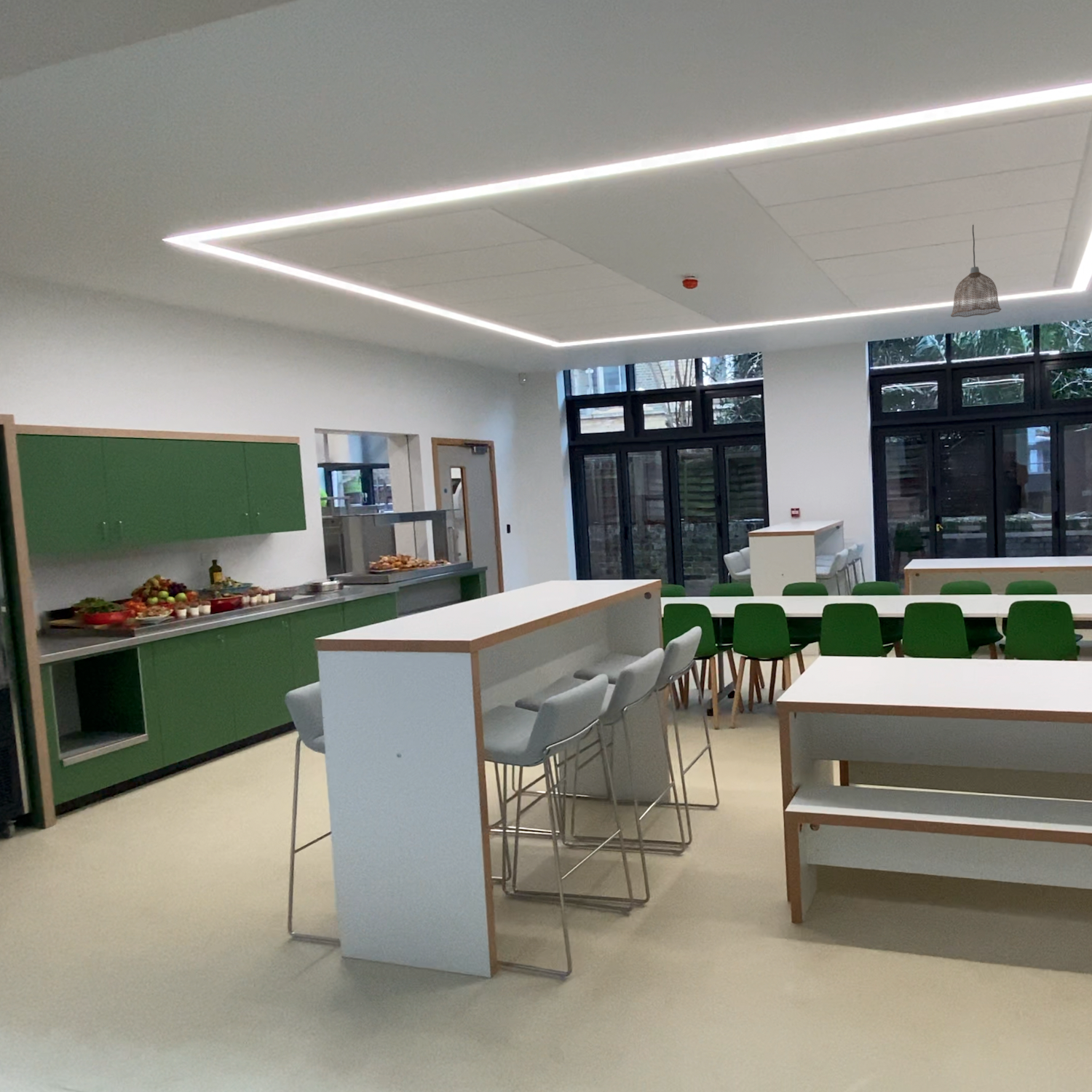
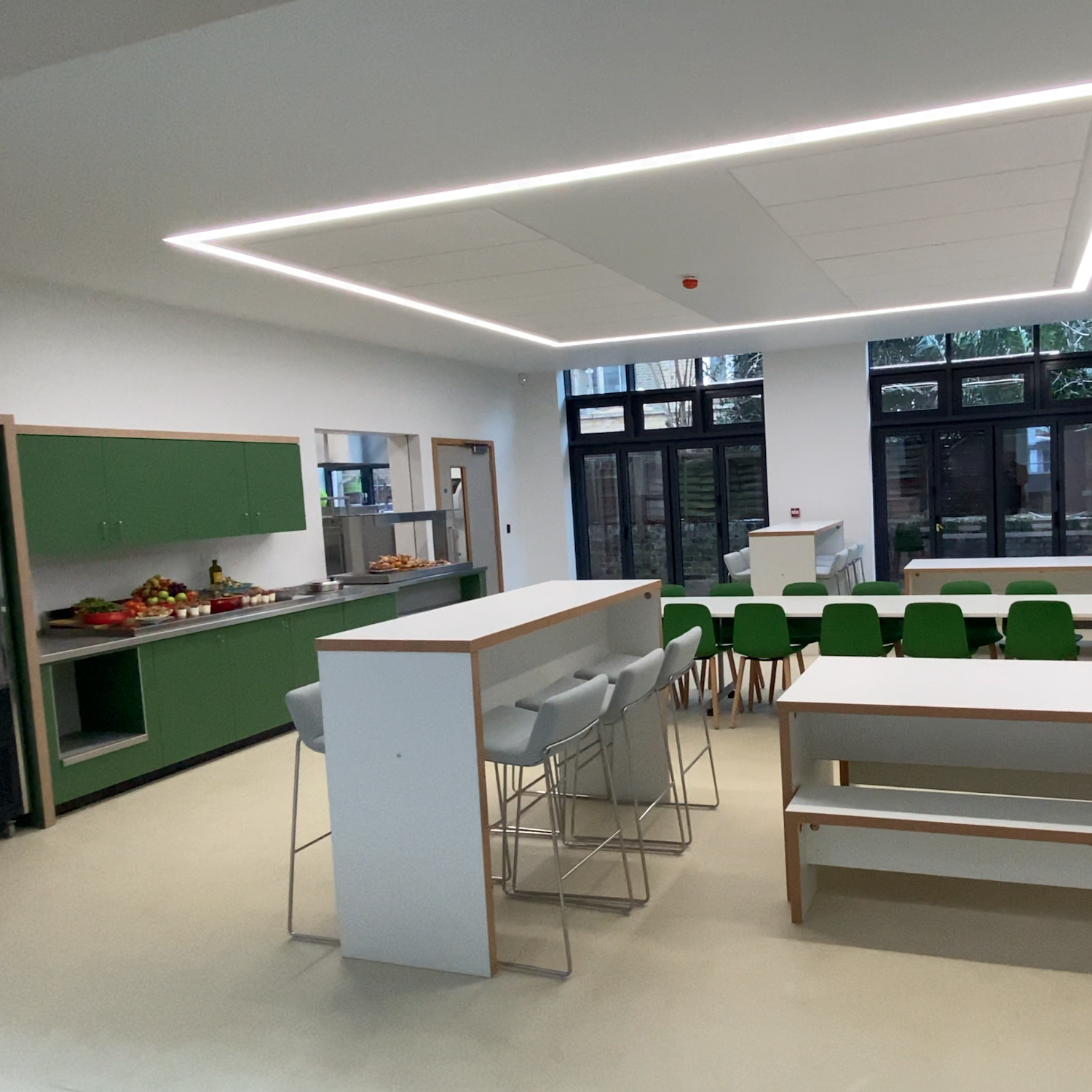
- pendant lamp [950,224,1002,317]
